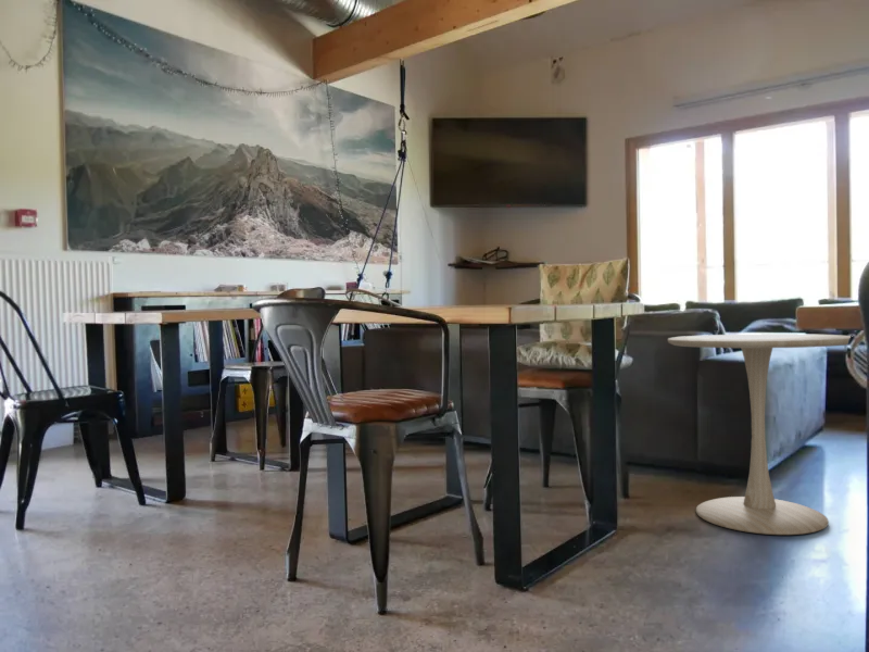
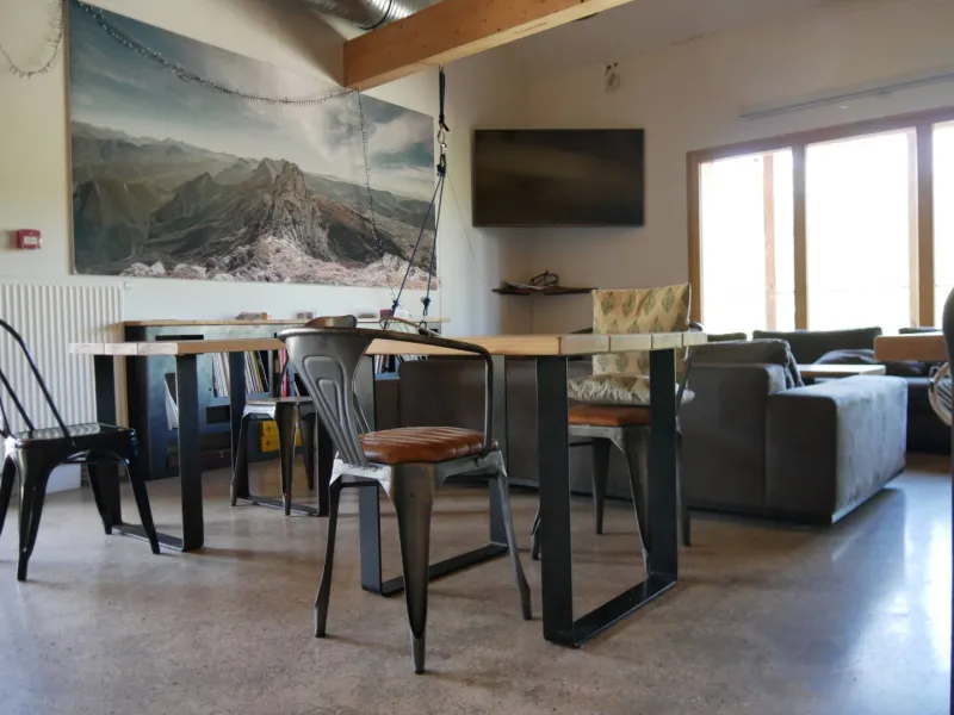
- side table [667,333,852,536]
